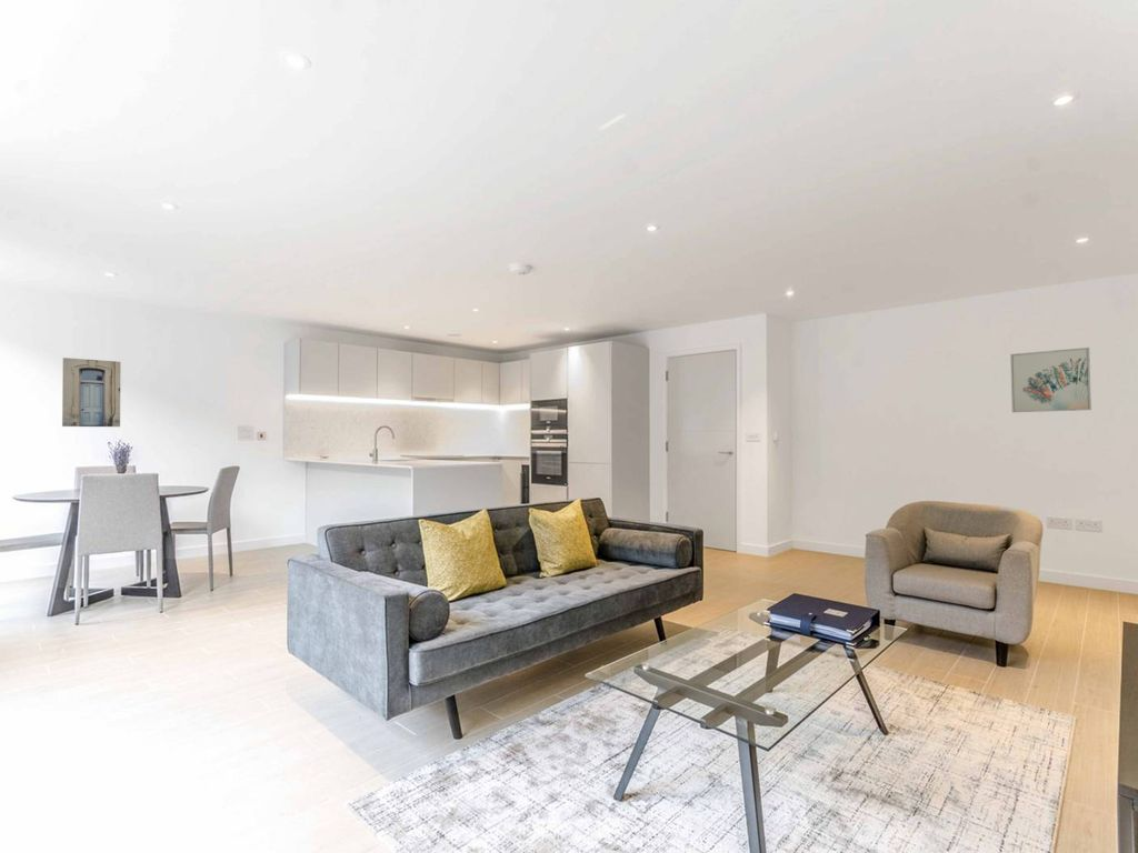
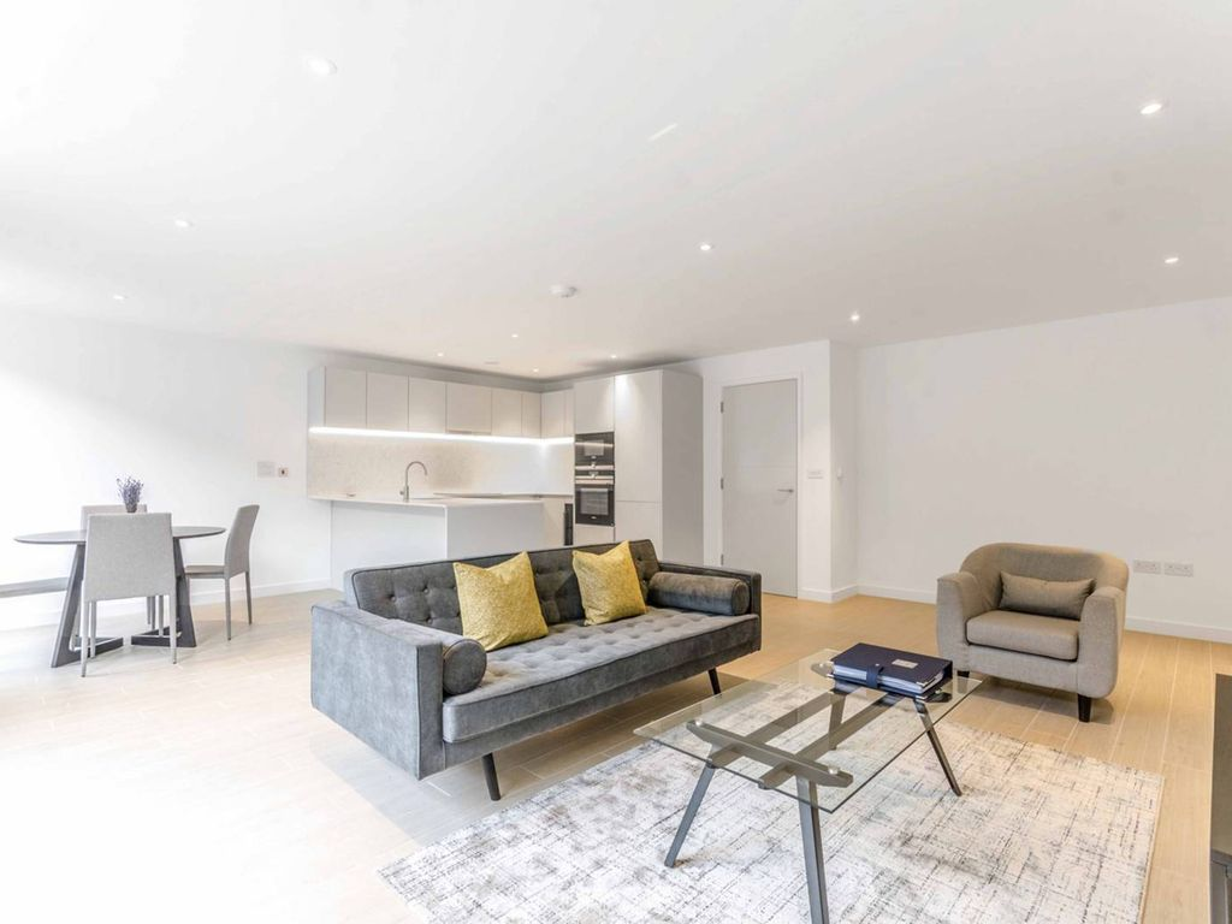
- wall art [61,357,121,428]
- wall art [1009,347,1092,413]
